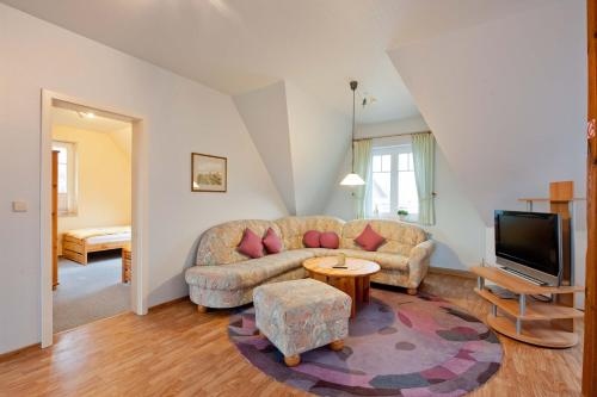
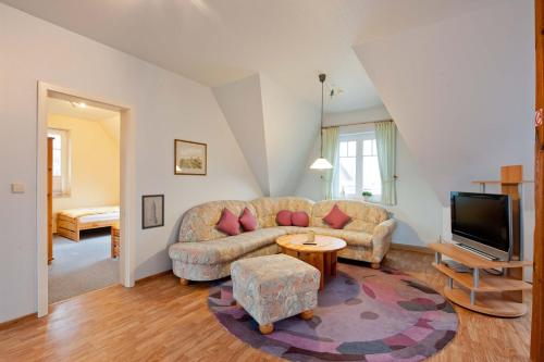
+ wall art [140,194,165,230]
